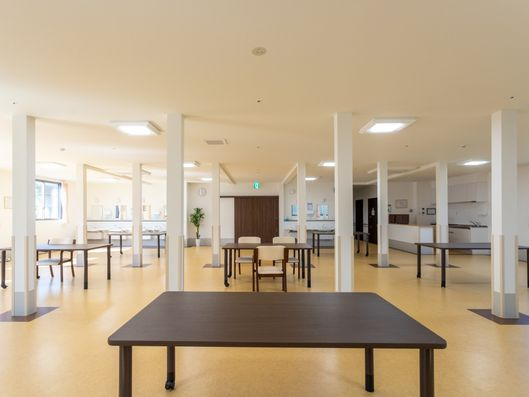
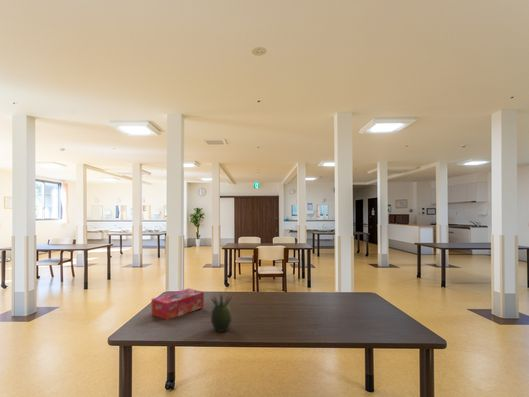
+ tissue box [151,287,205,320]
+ succulent plant [210,292,233,333]
